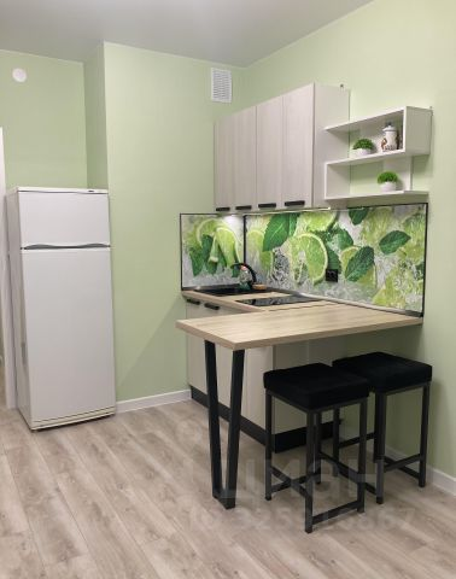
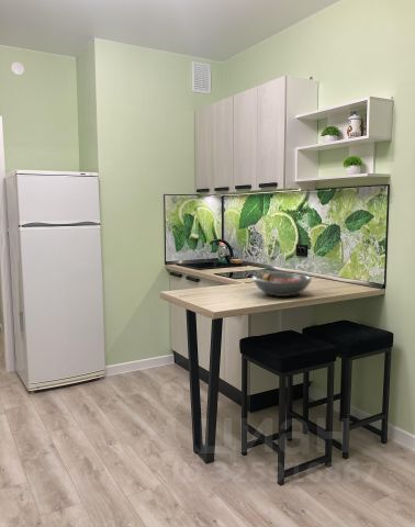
+ fruit bowl [251,272,313,298]
